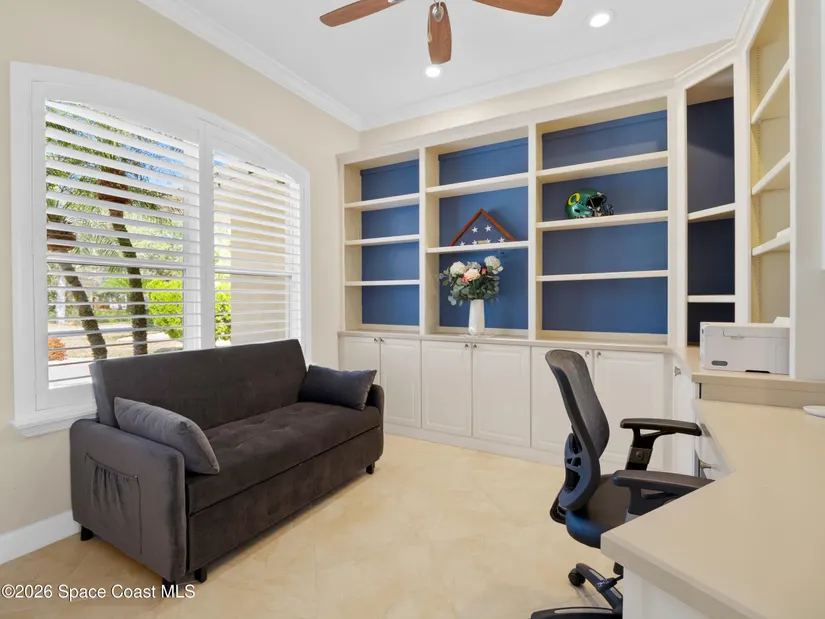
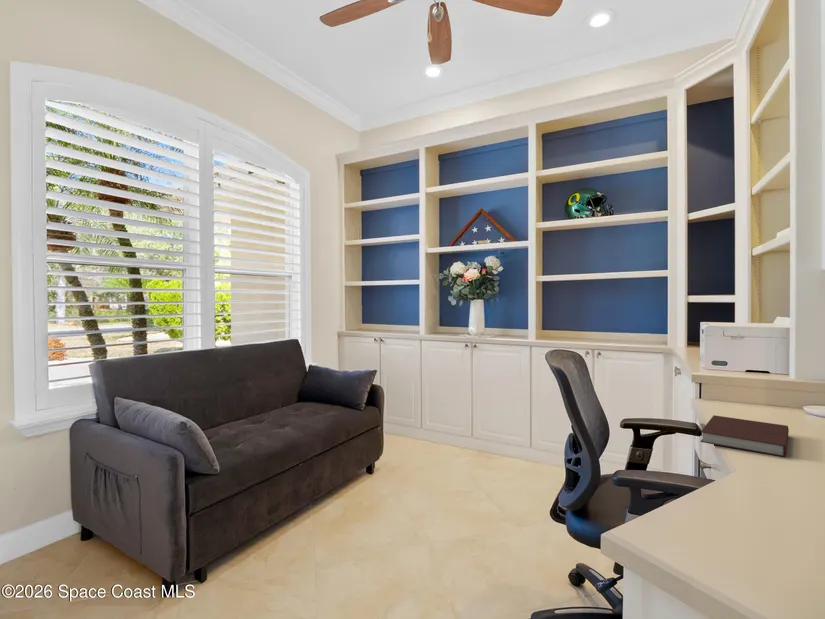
+ notebook [700,414,790,458]
